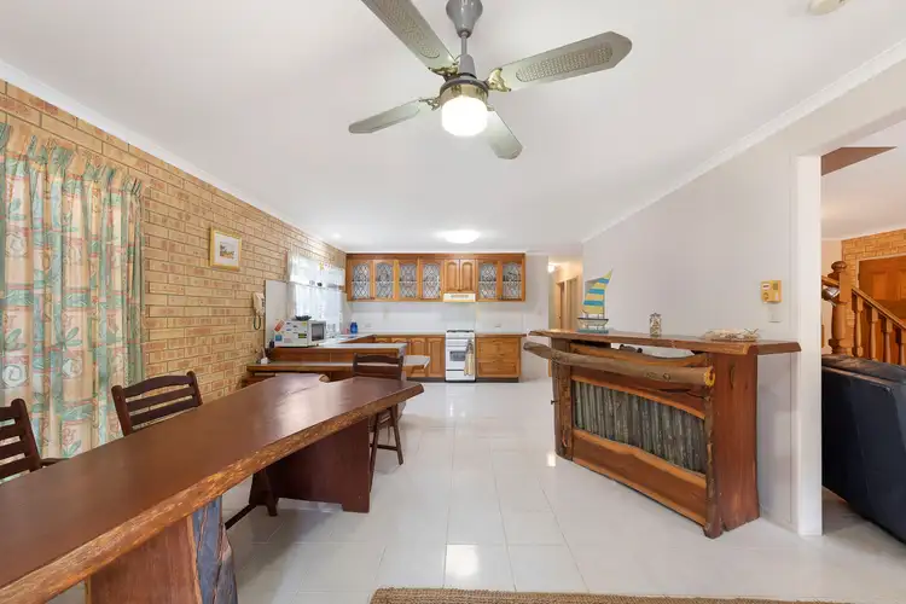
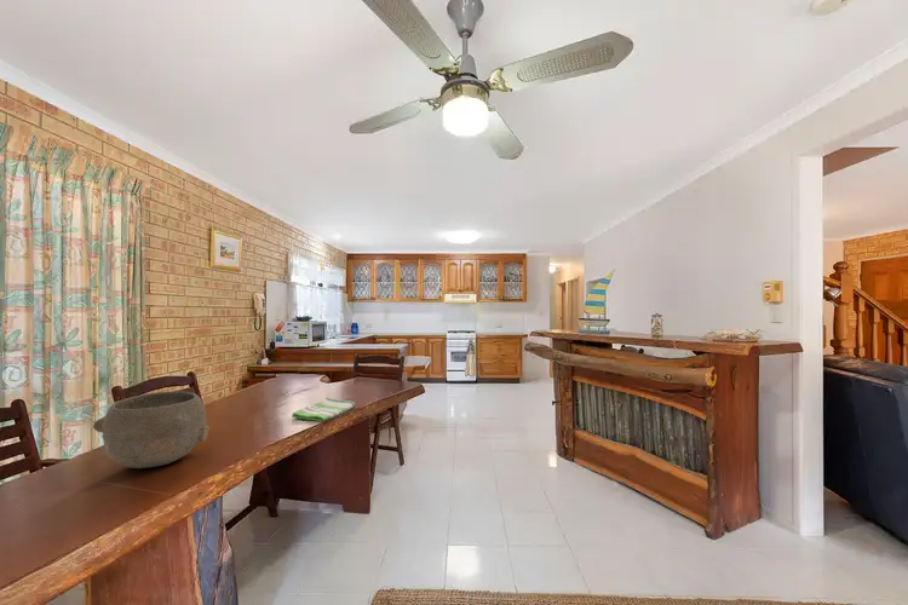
+ bowl [92,390,211,469]
+ dish towel [291,397,356,422]
